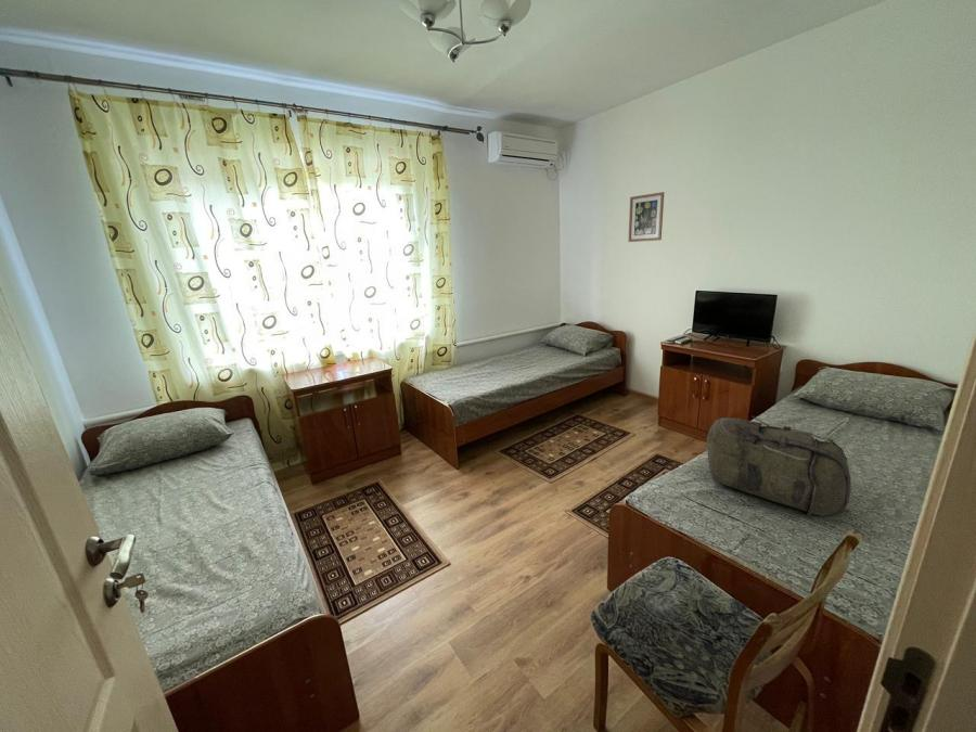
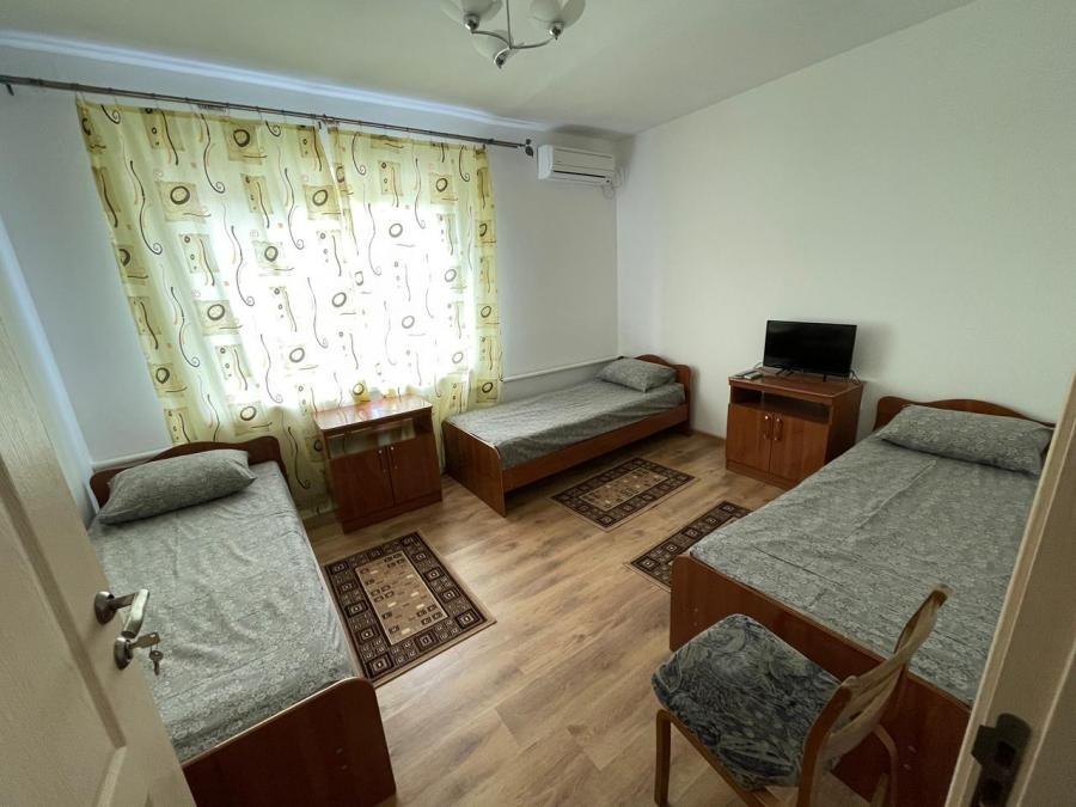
- backpack [706,415,852,517]
- wall art [628,191,665,243]
